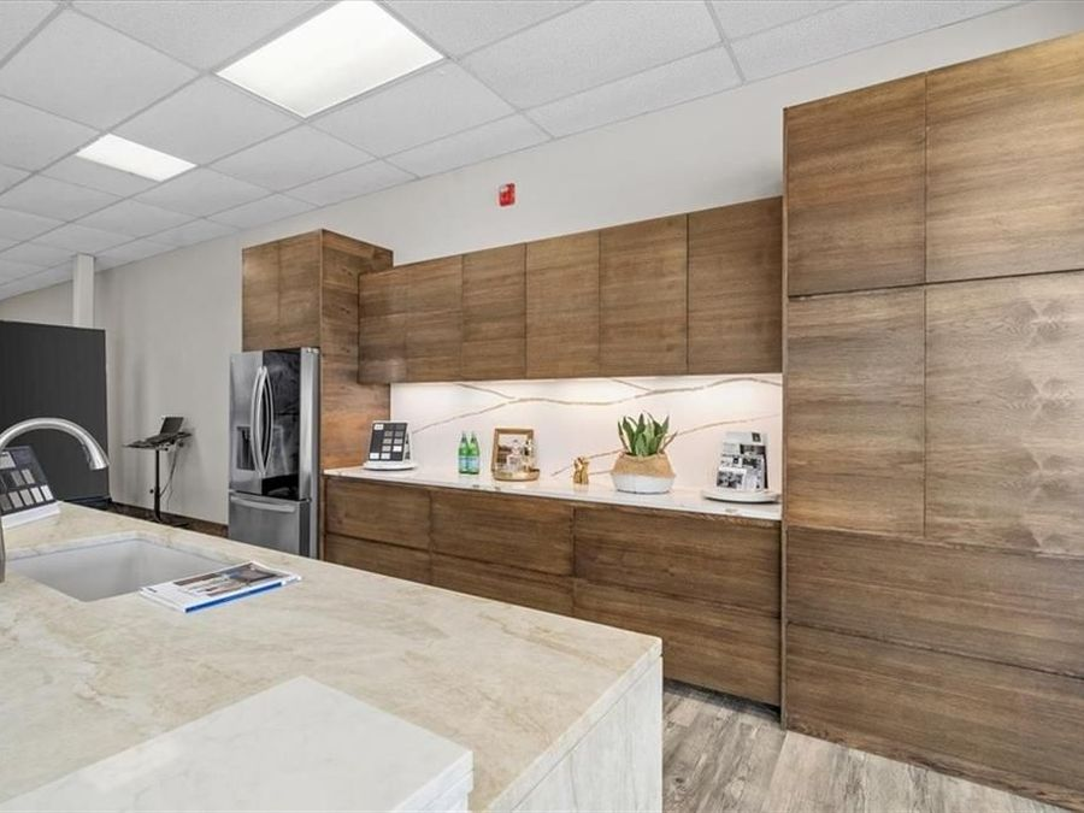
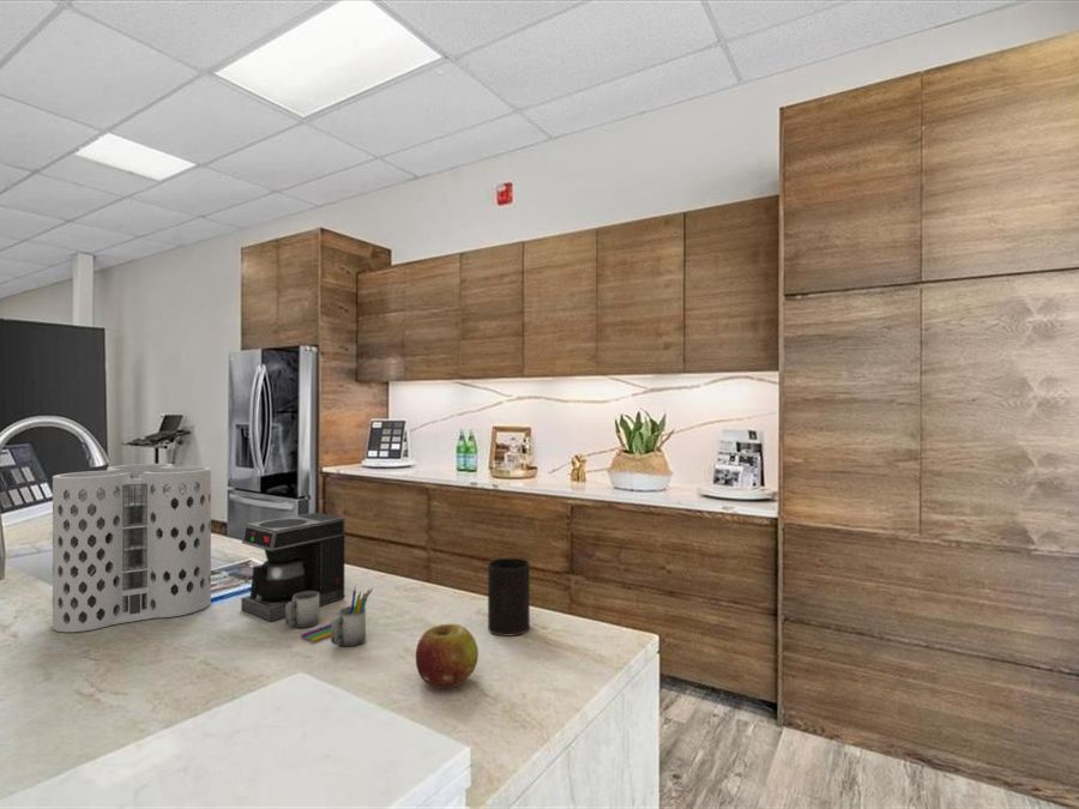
+ coffee maker [240,512,374,647]
+ fruit [415,623,480,689]
+ utensil holder [52,463,212,633]
+ cup [487,557,531,636]
